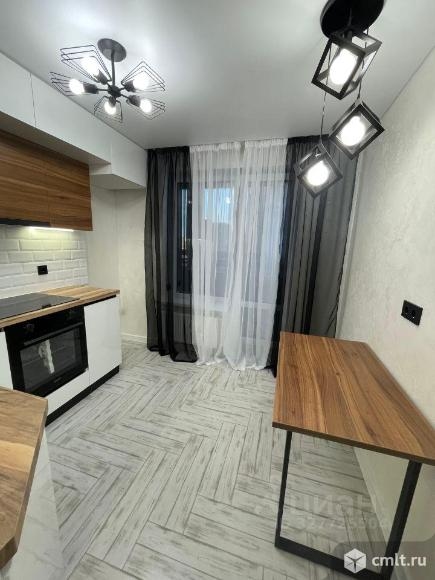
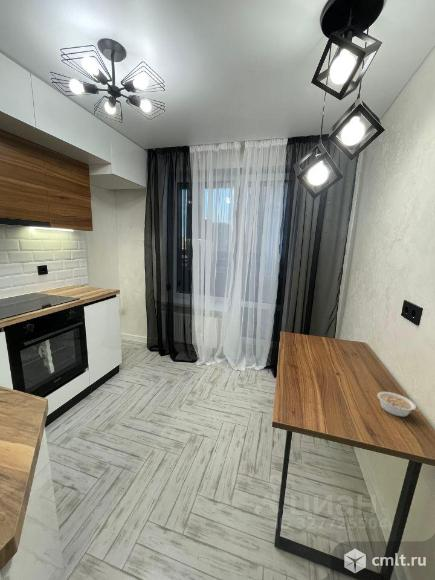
+ legume [376,391,423,418]
